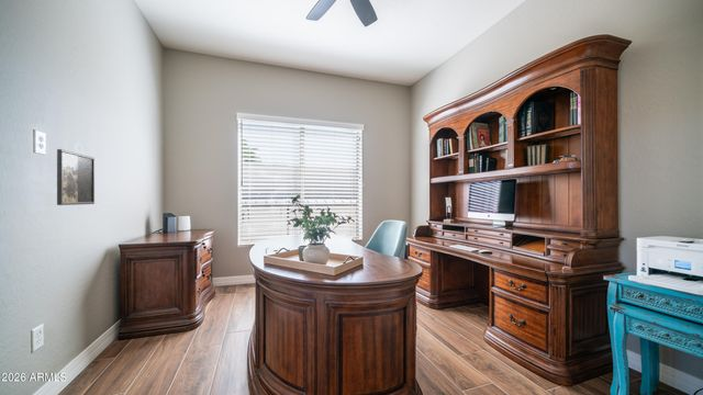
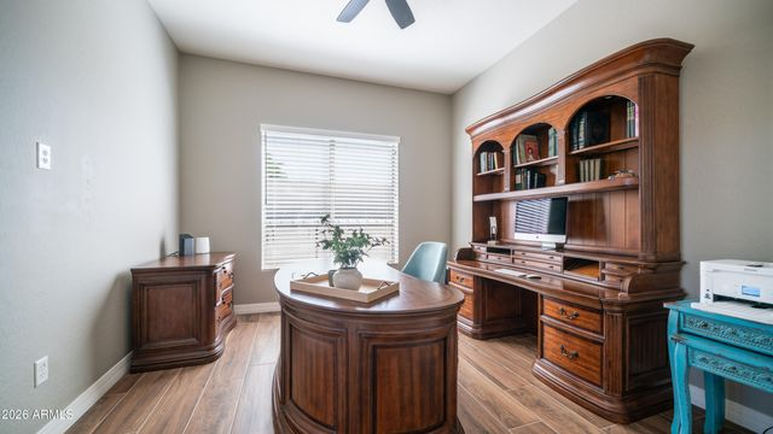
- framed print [56,148,96,206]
